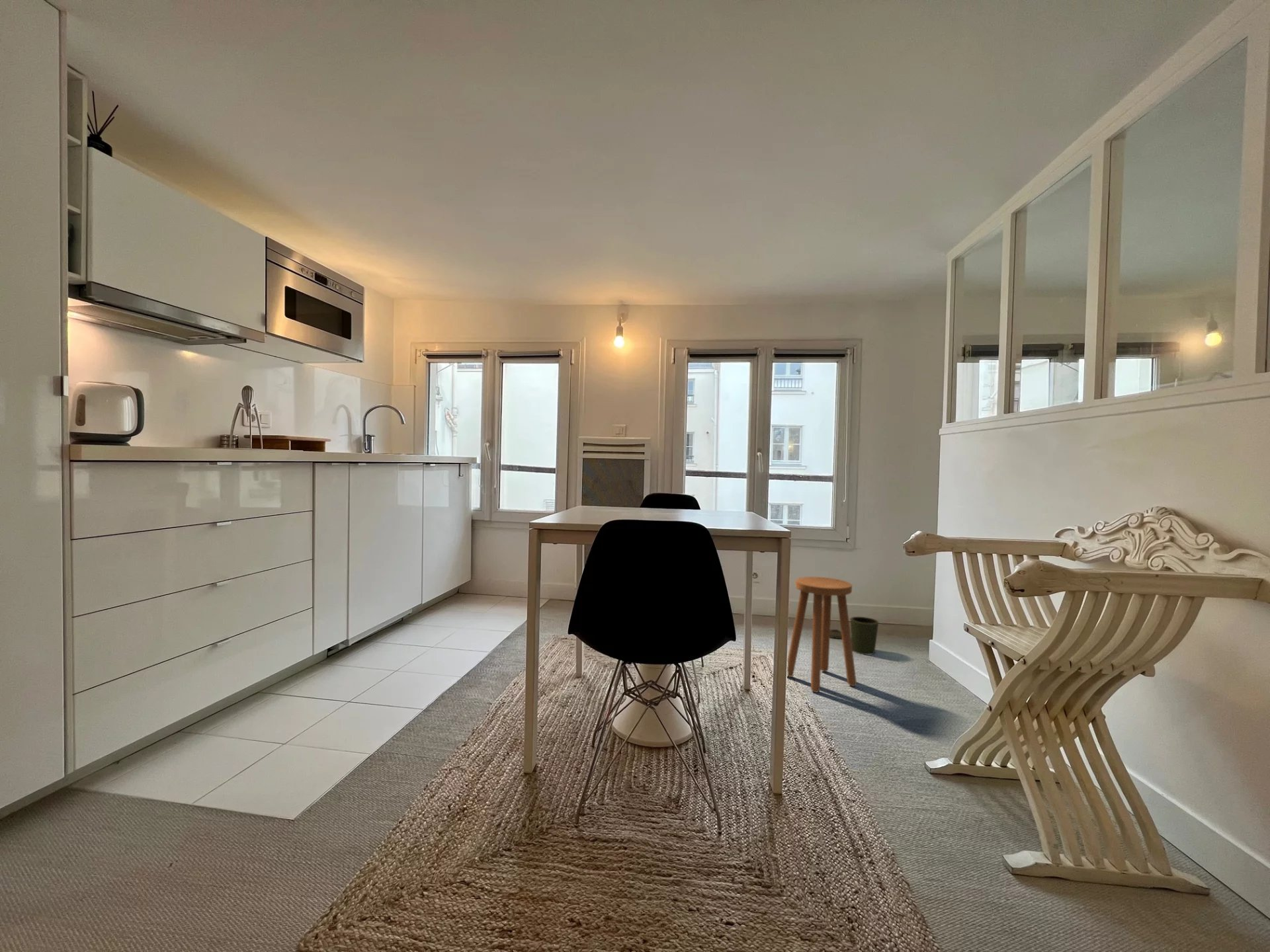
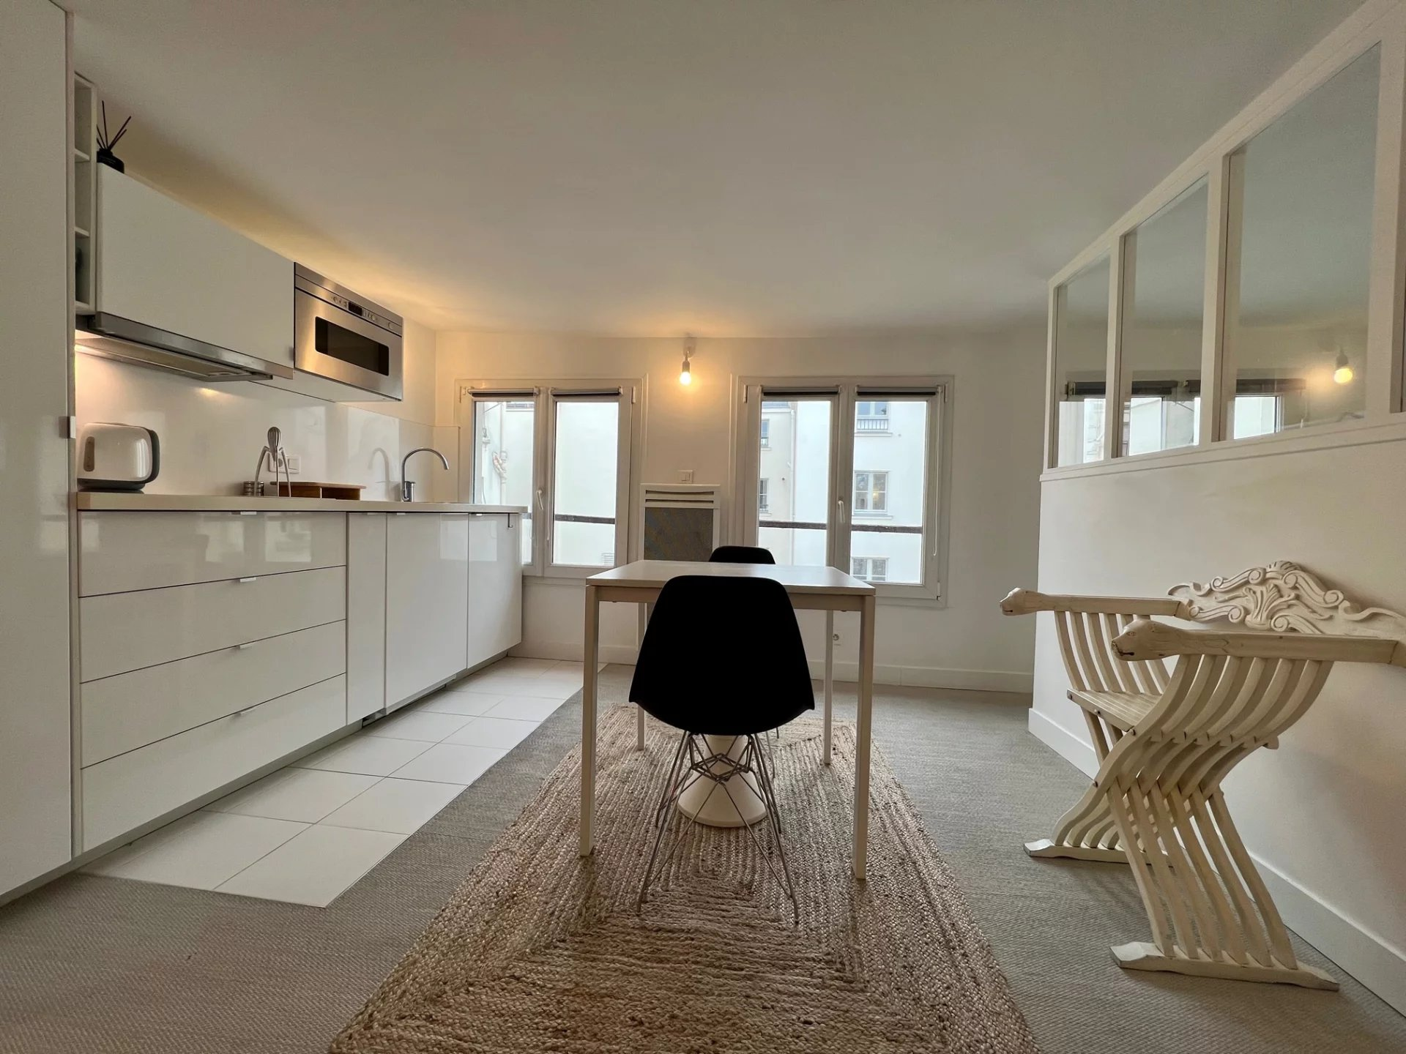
- trash can [830,616,879,656]
- stool [787,576,857,693]
